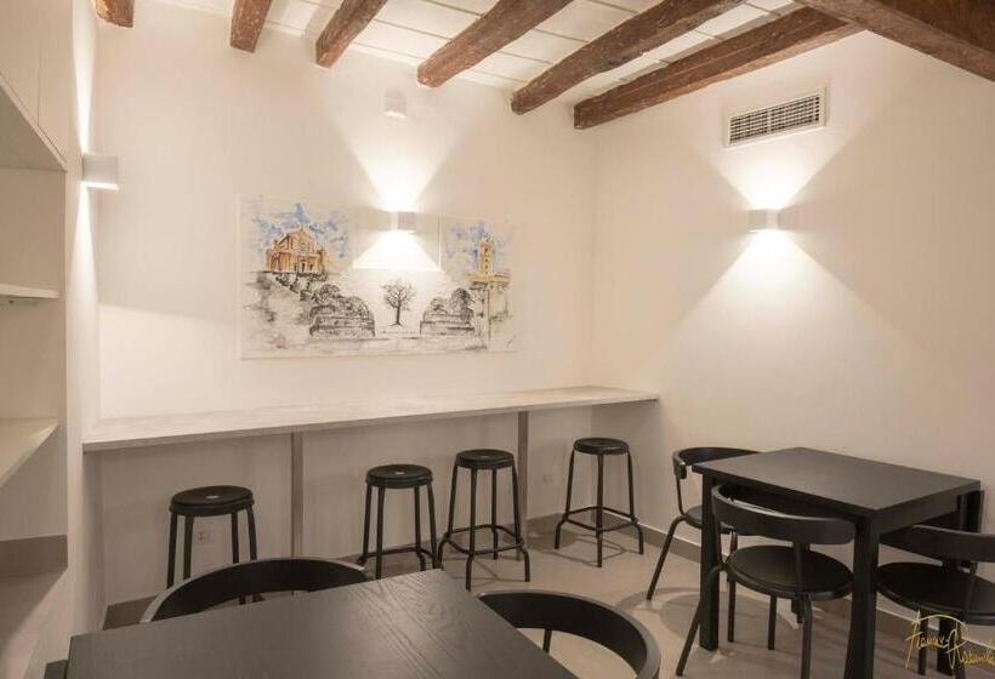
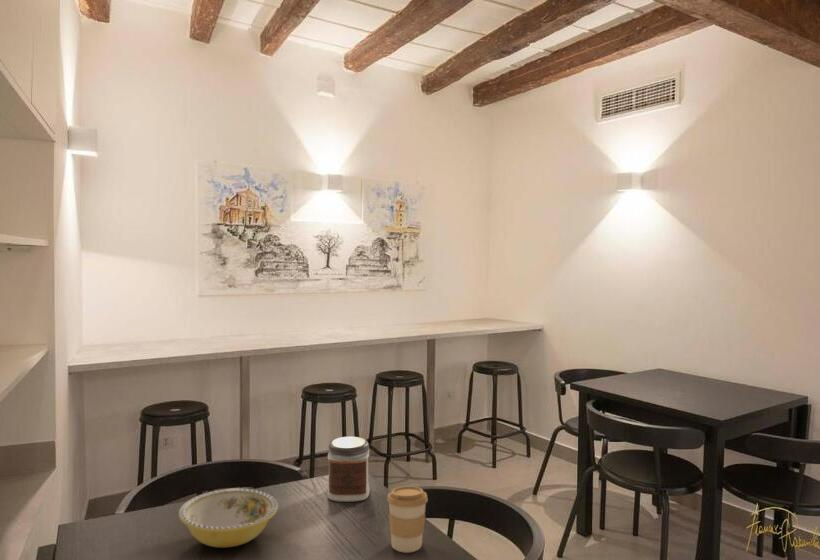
+ coffee cup [386,485,429,554]
+ jar [326,436,371,503]
+ ceramic bowl [178,487,279,548]
